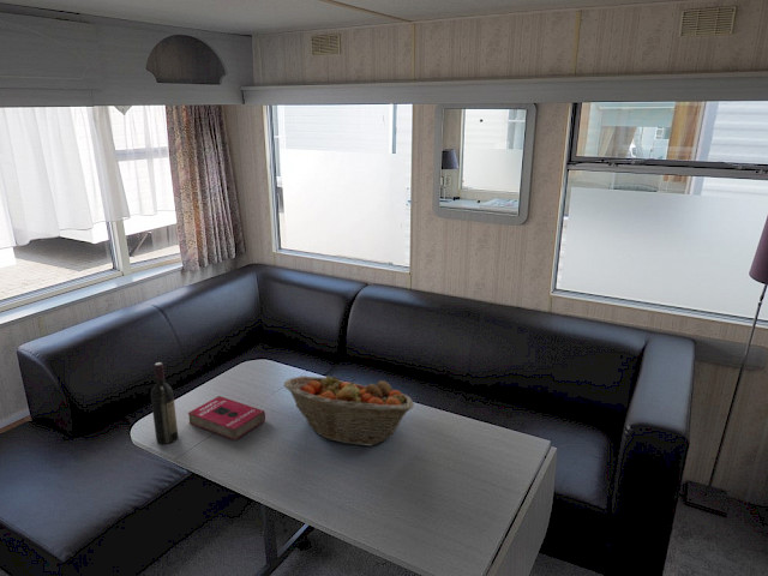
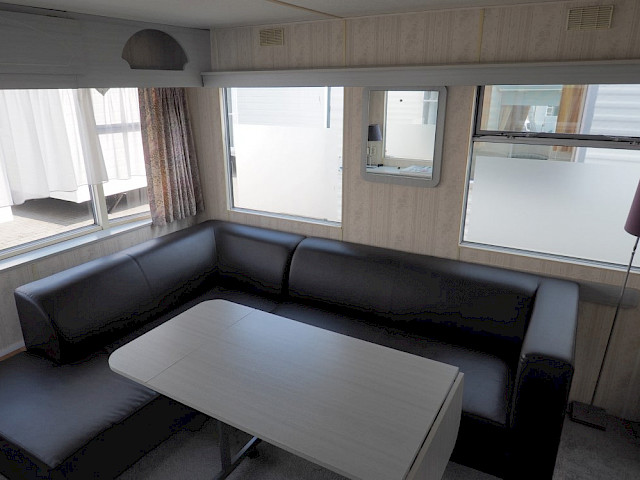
- book [187,395,266,442]
- wine bottle [150,361,179,445]
- fruit basket [283,374,415,448]
